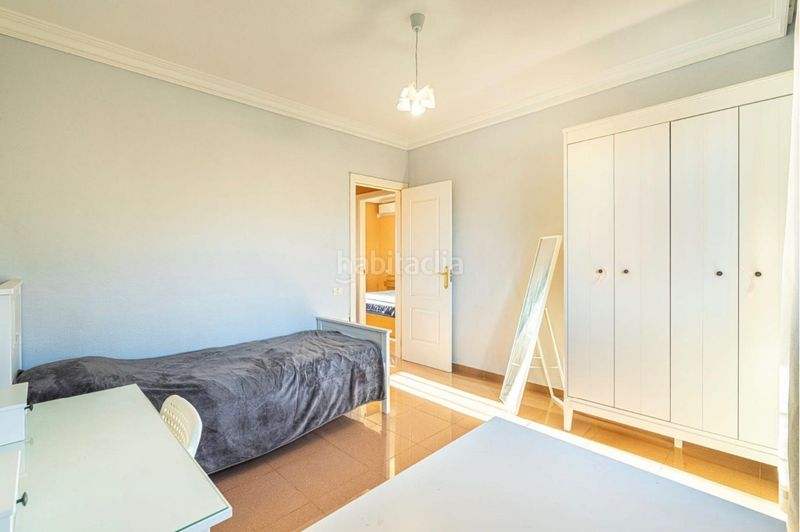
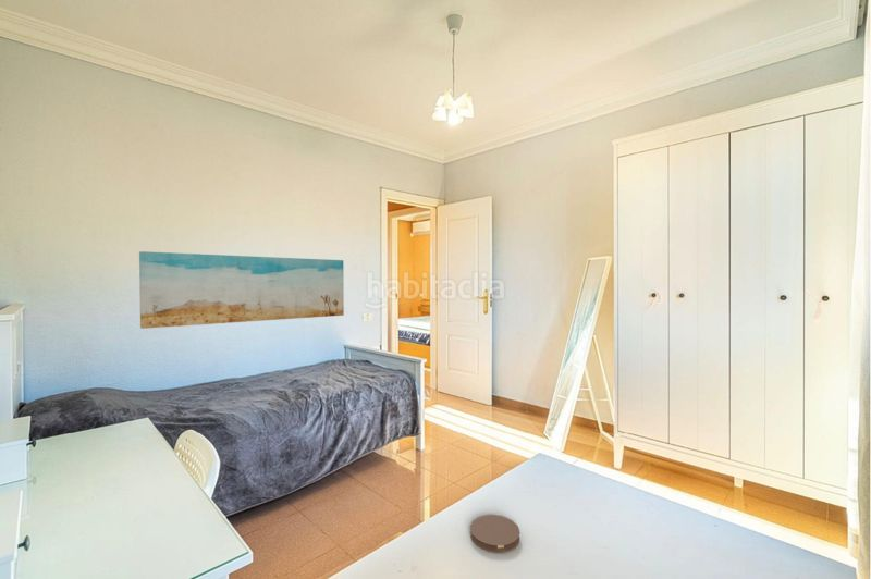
+ wall art [138,250,345,330]
+ coaster [469,514,520,553]
